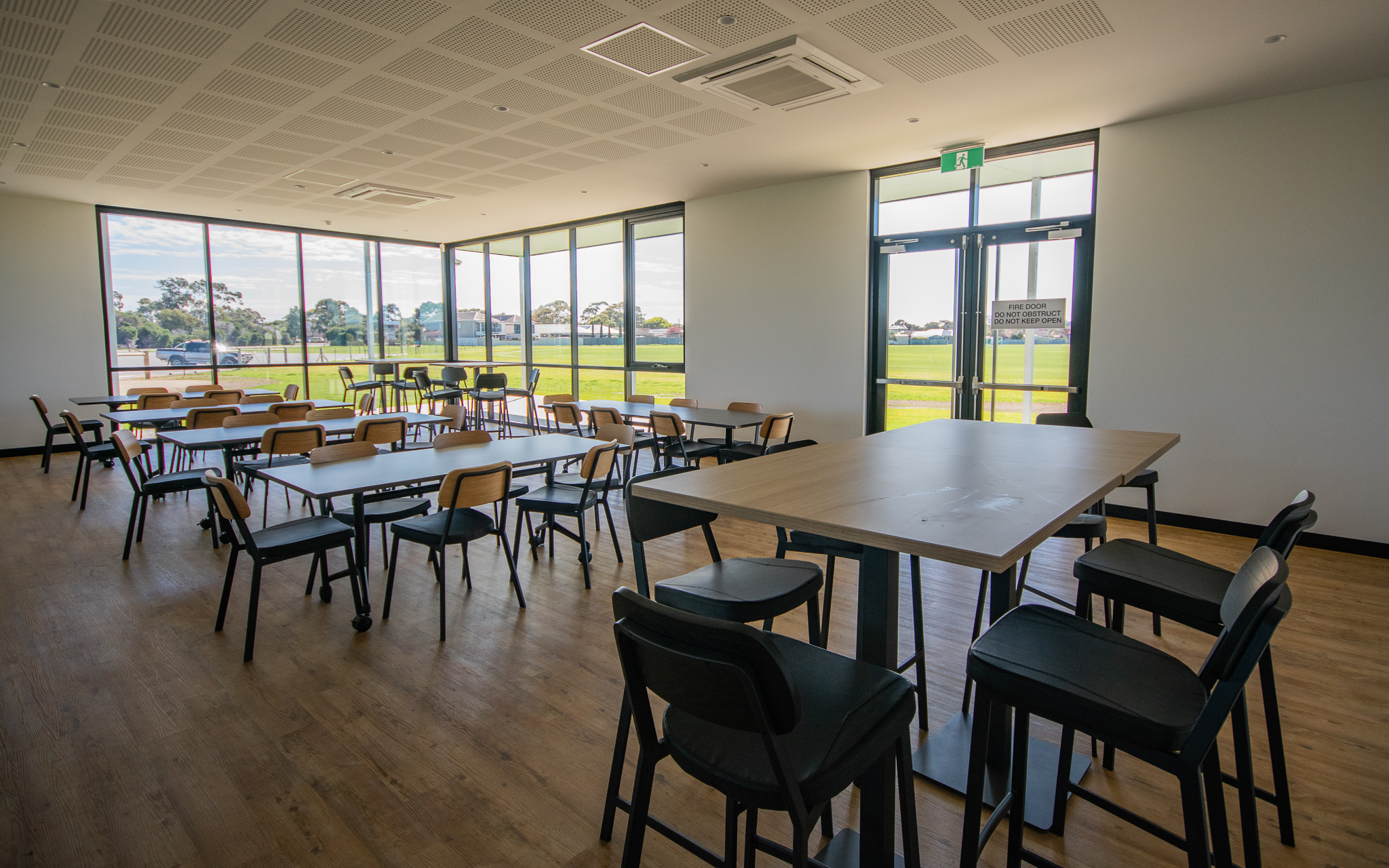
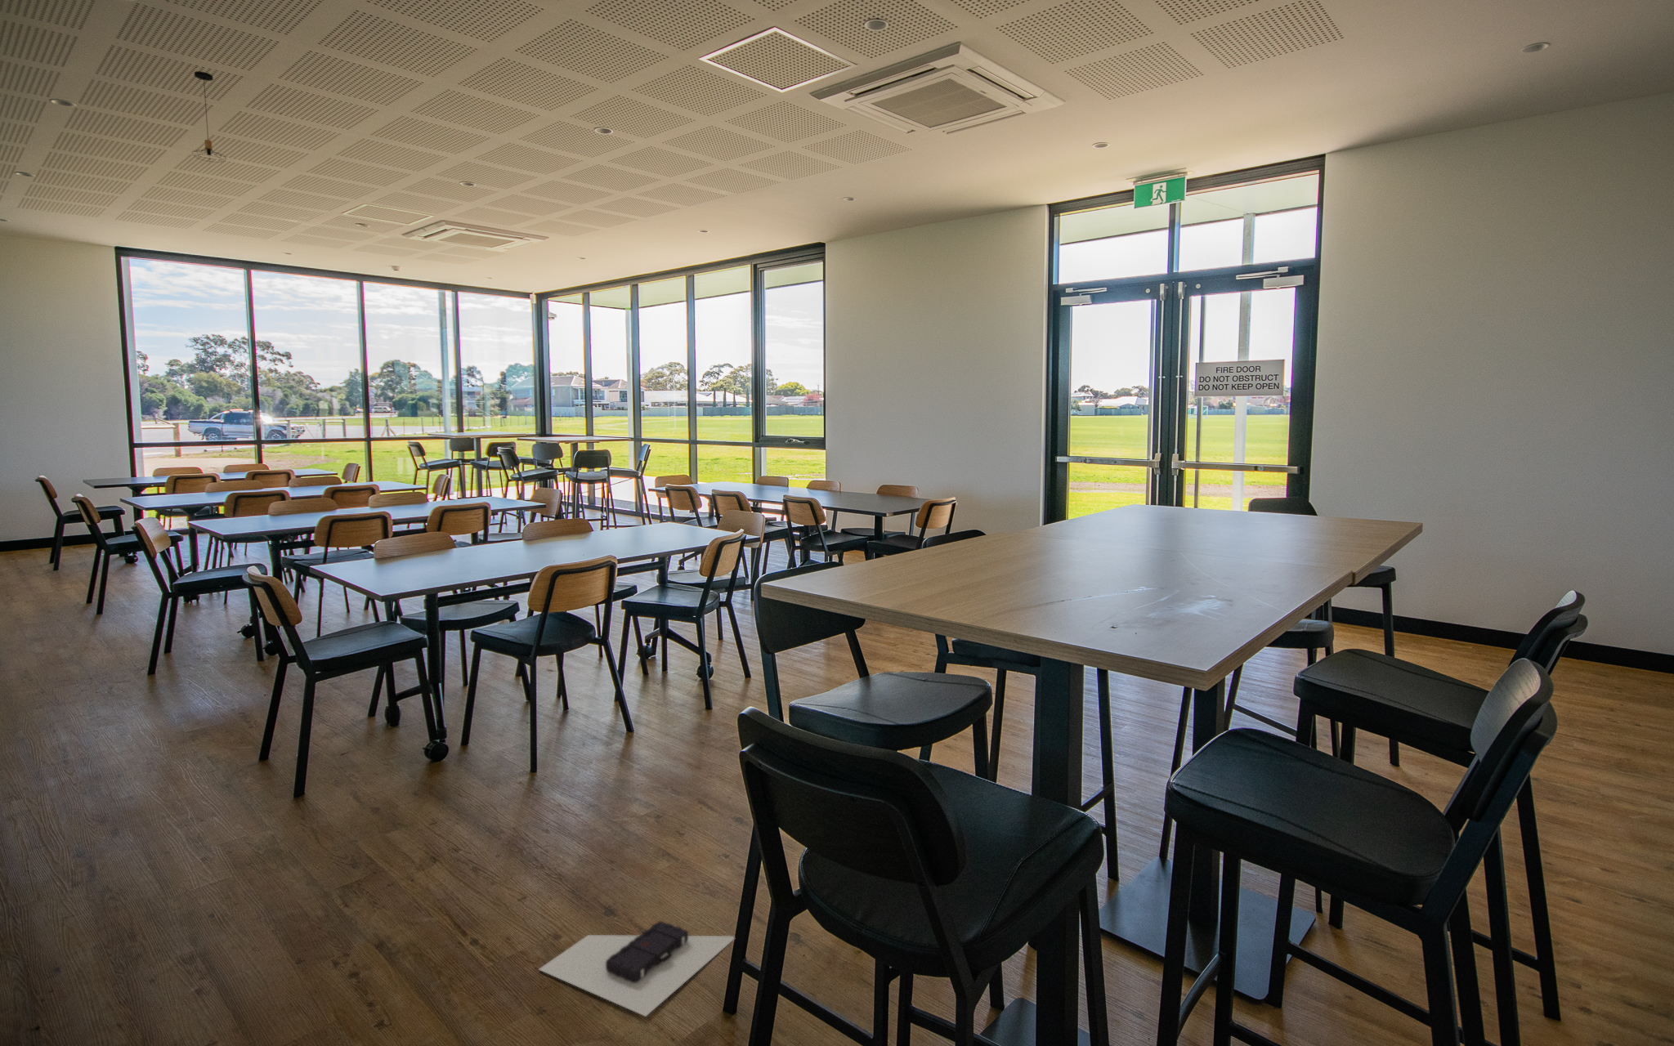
+ pendant light [192,70,228,164]
+ hard case [538,921,735,1017]
